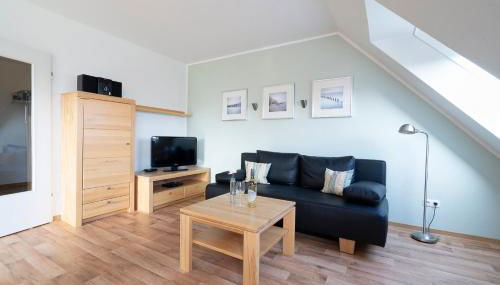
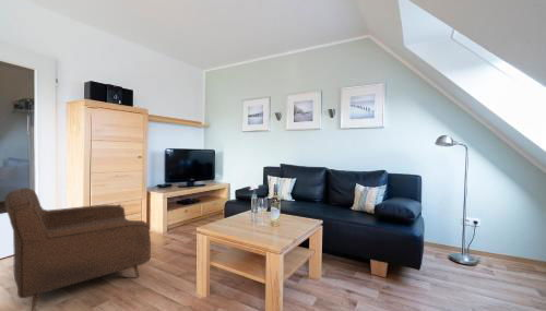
+ armchair [3,187,152,311]
